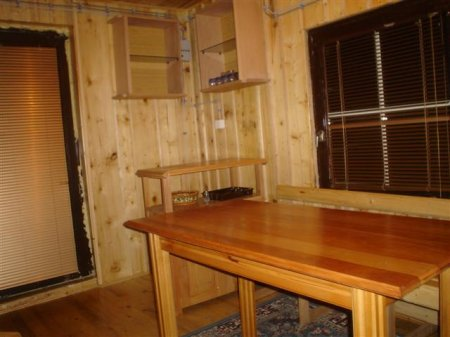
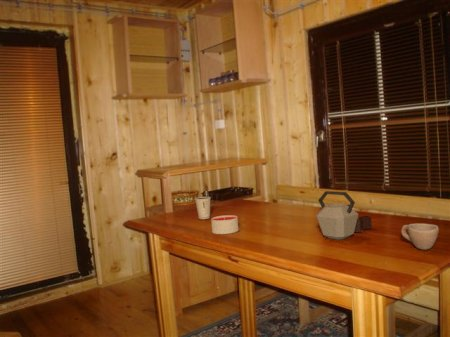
+ dixie cup [194,196,212,220]
+ cup [400,223,440,251]
+ kettle [315,190,373,241]
+ candle [210,214,240,235]
